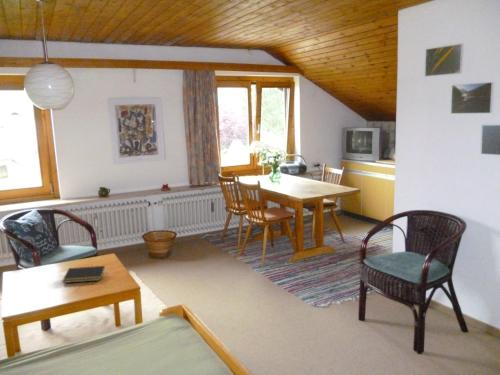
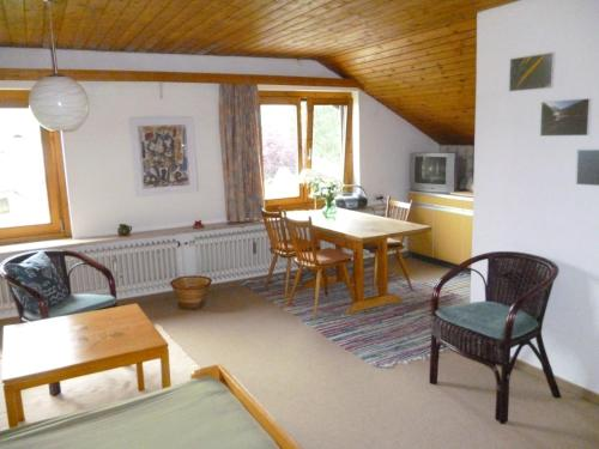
- notepad [62,265,106,284]
